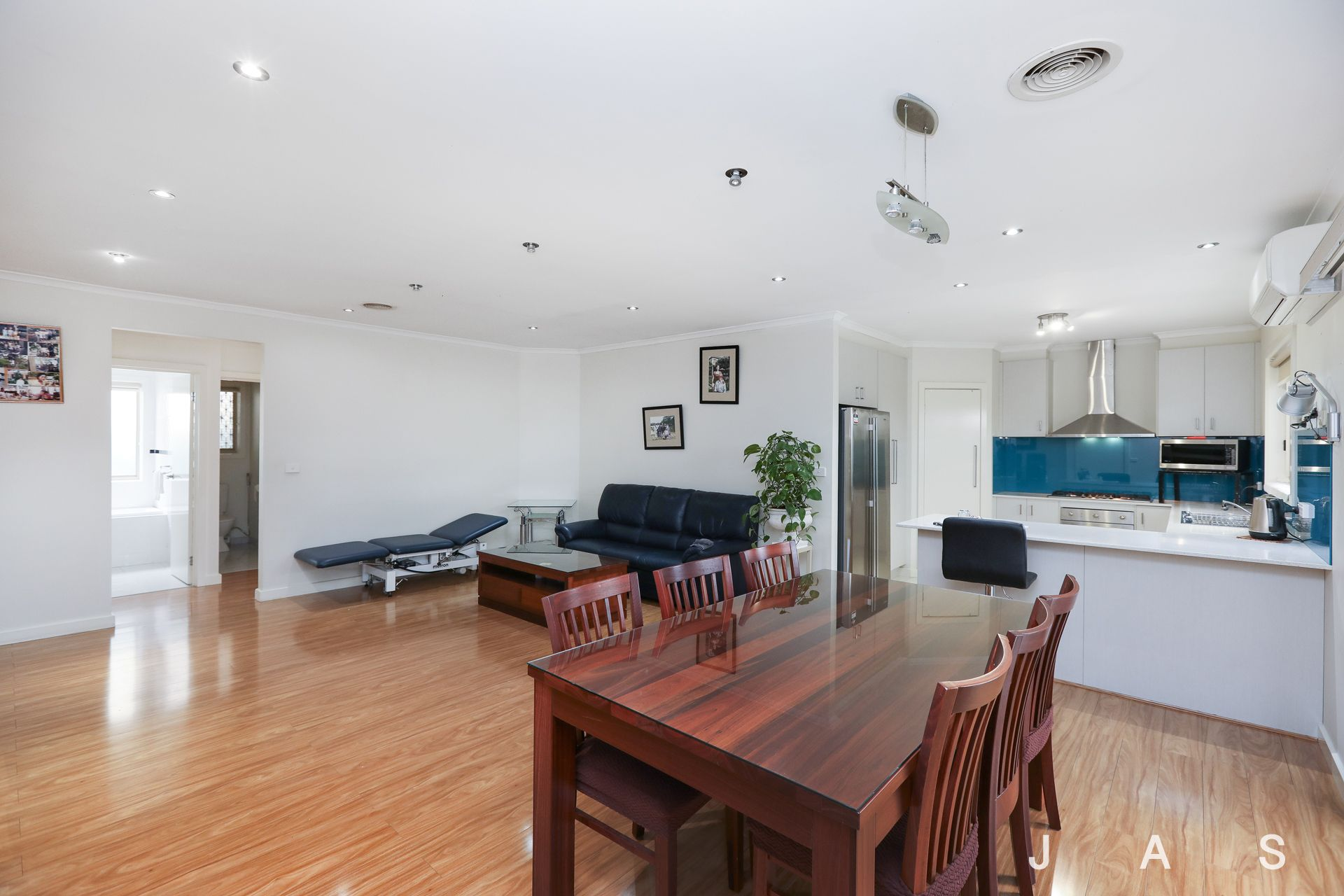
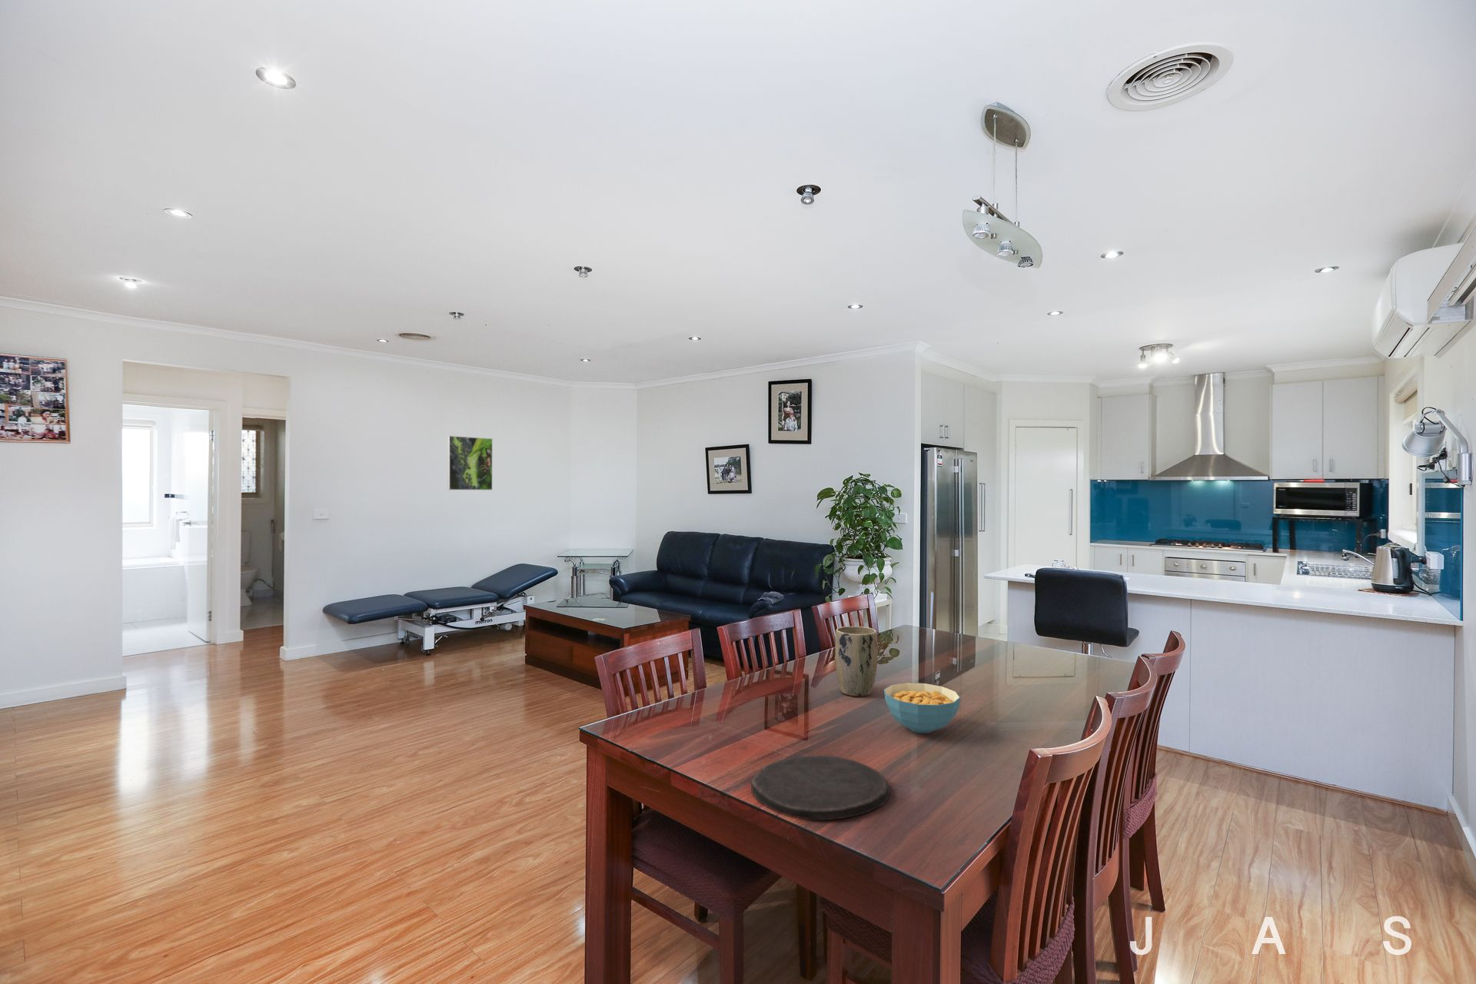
+ plant pot [834,626,877,697]
+ cereal bowl [883,682,961,734]
+ plate [750,754,891,821]
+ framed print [447,435,493,491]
